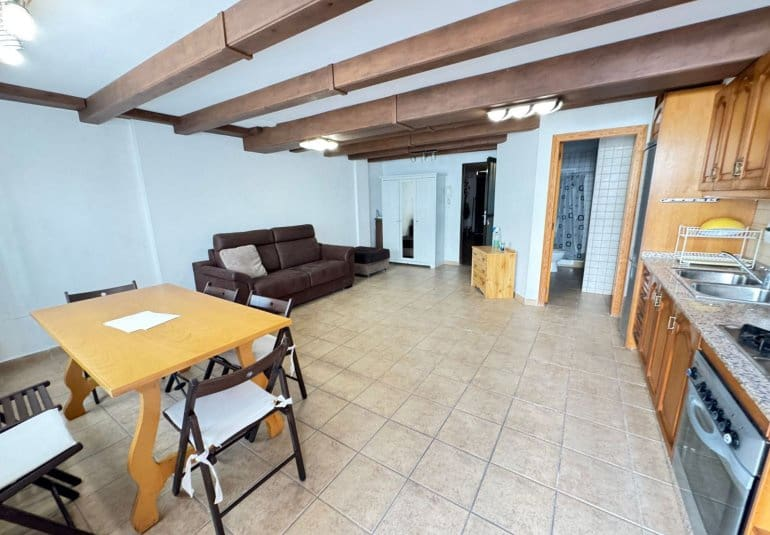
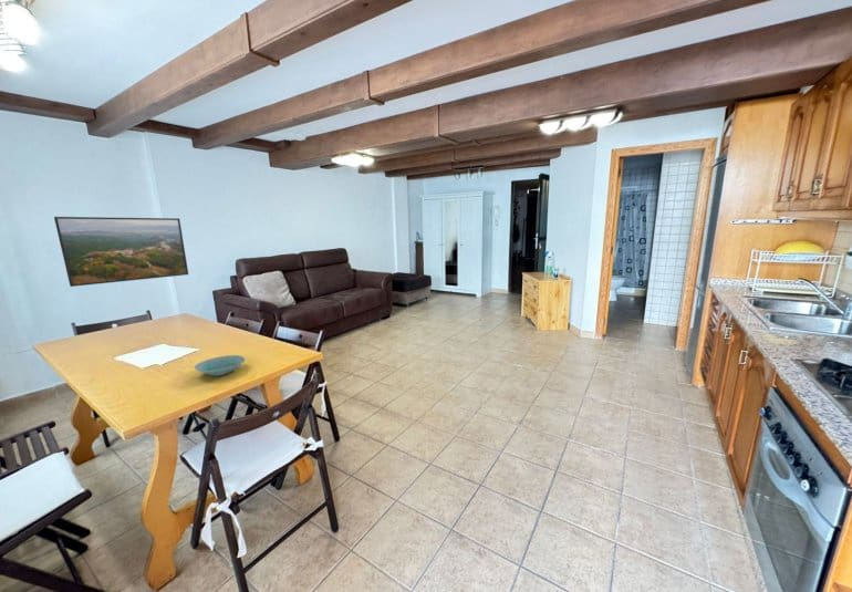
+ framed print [53,216,189,288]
+ bowl [194,354,247,376]
